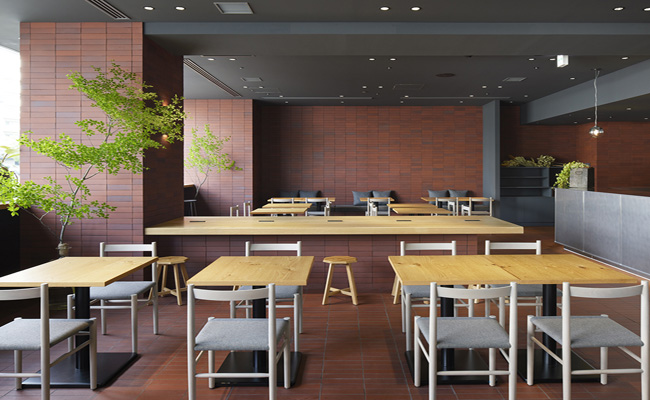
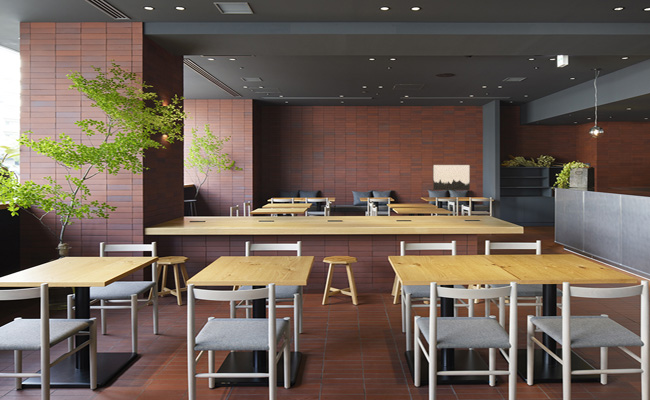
+ wall art [432,164,471,191]
